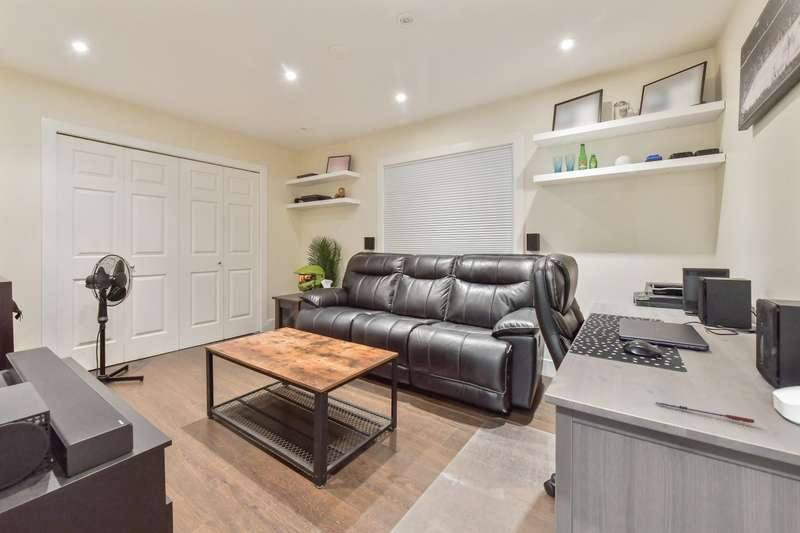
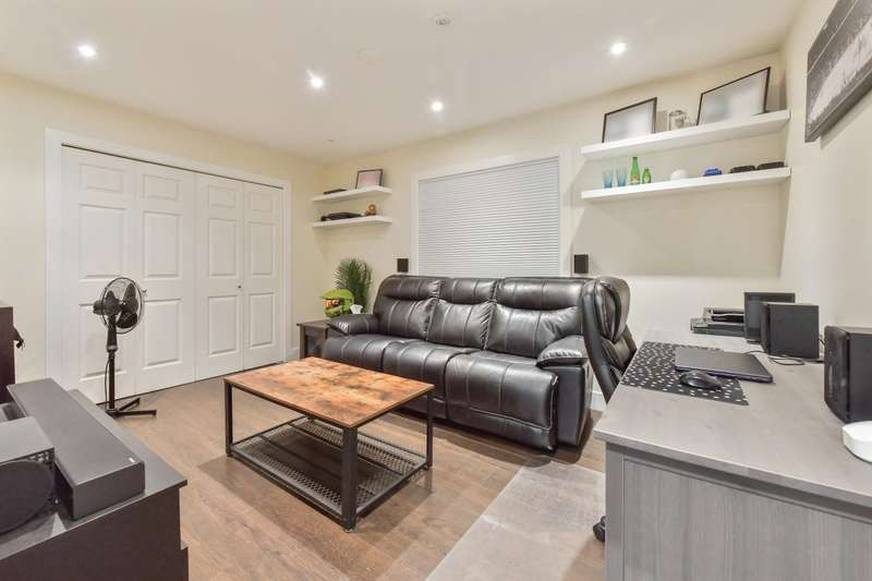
- pen [655,401,755,424]
